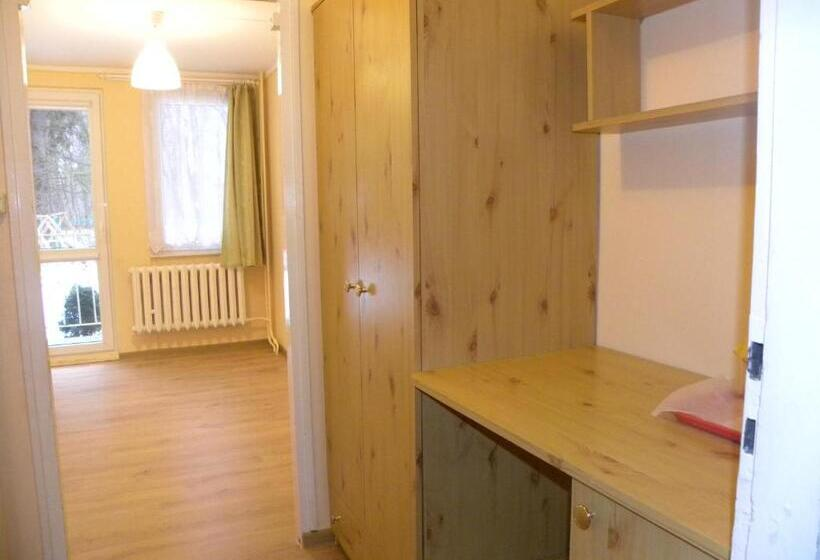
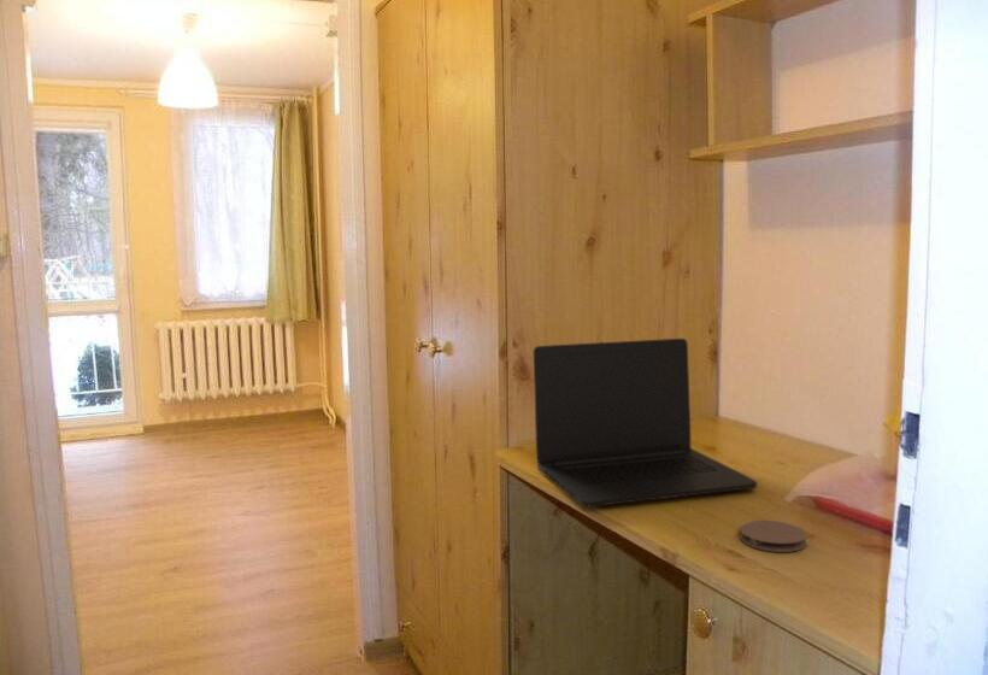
+ coaster [739,520,808,553]
+ laptop [533,338,759,507]
